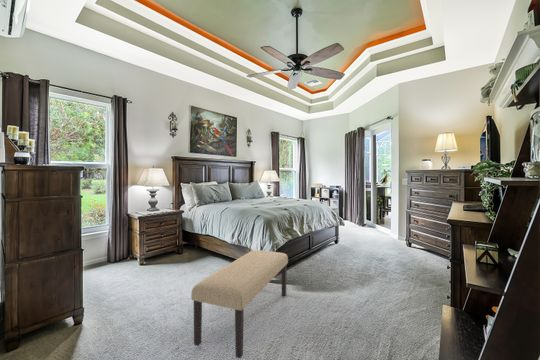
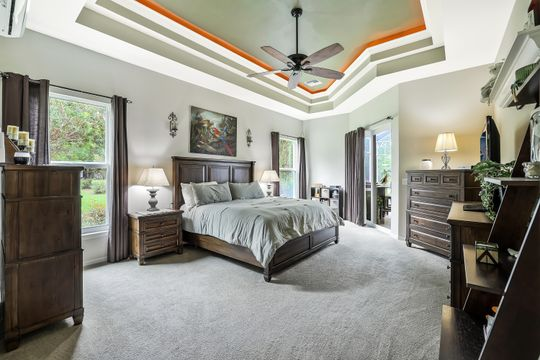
- bench [190,249,289,359]
